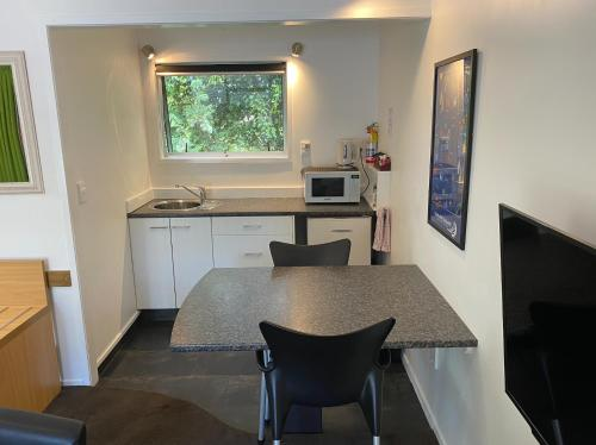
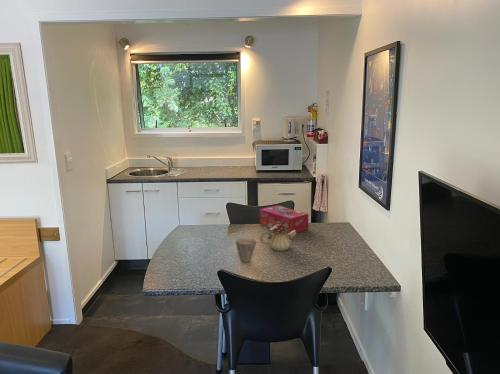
+ teapot [259,221,297,252]
+ tissue box [259,204,309,234]
+ cup [234,236,257,263]
